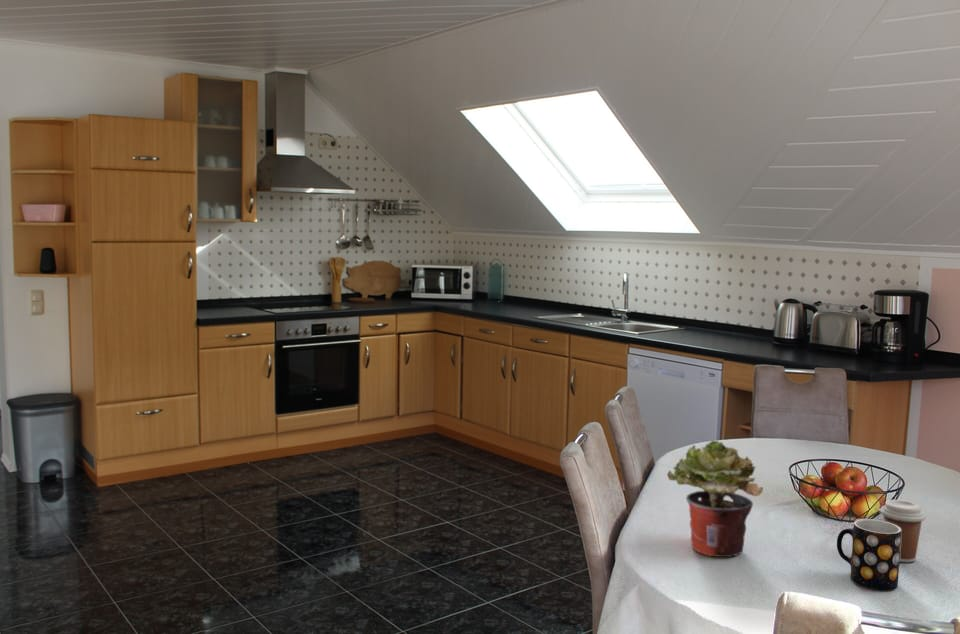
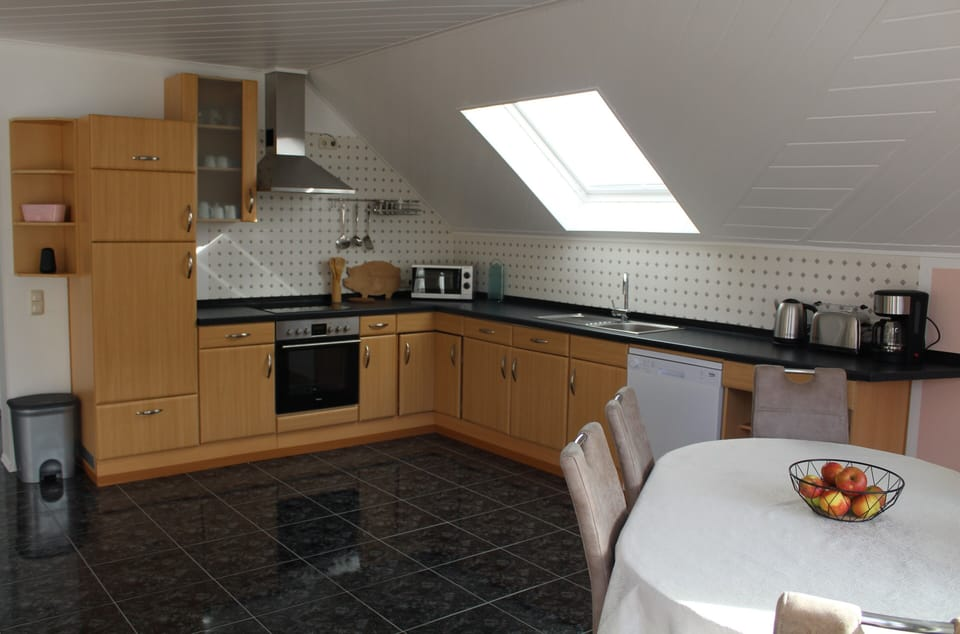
- mug [836,518,902,591]
- potted plant [666,439,764,558]
- coffee cup [879,499,927,563]
